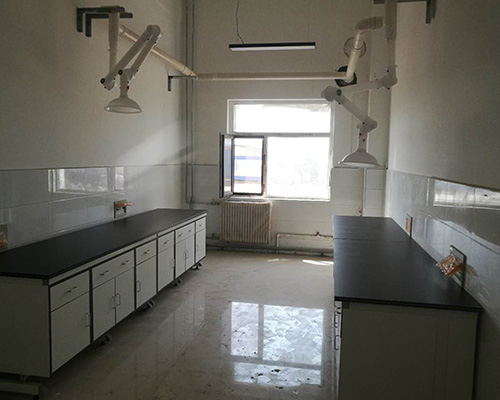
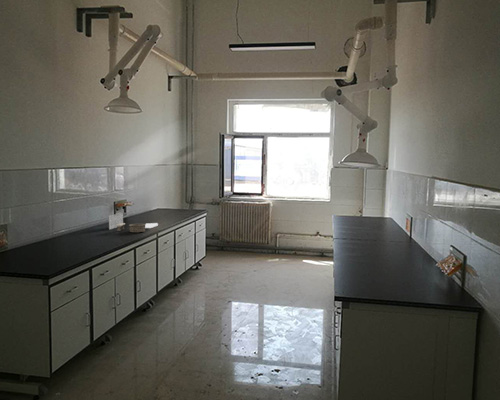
+ garden set [108,212,159,233]
